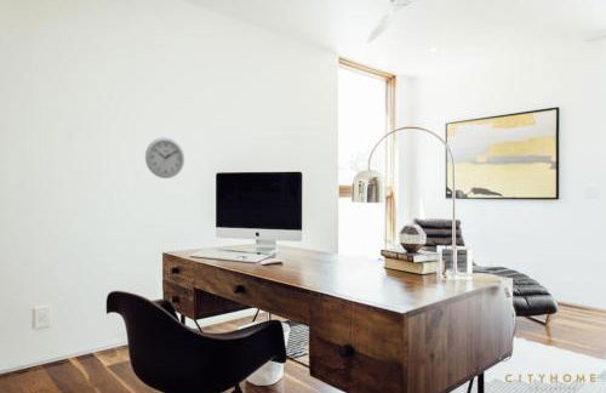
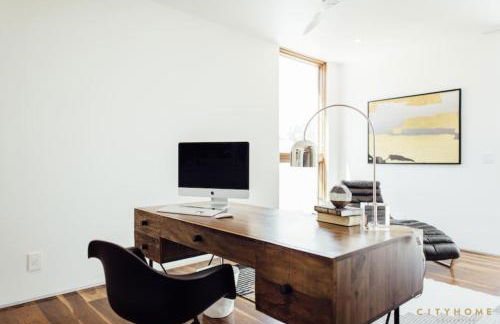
- wall clock [144,136,185,180]
